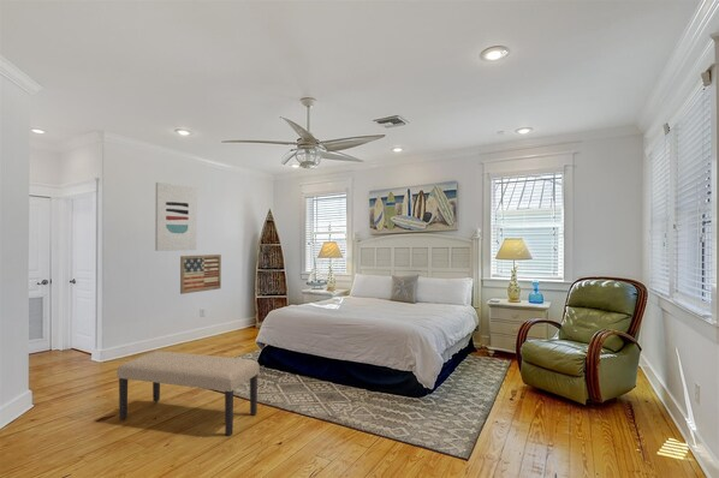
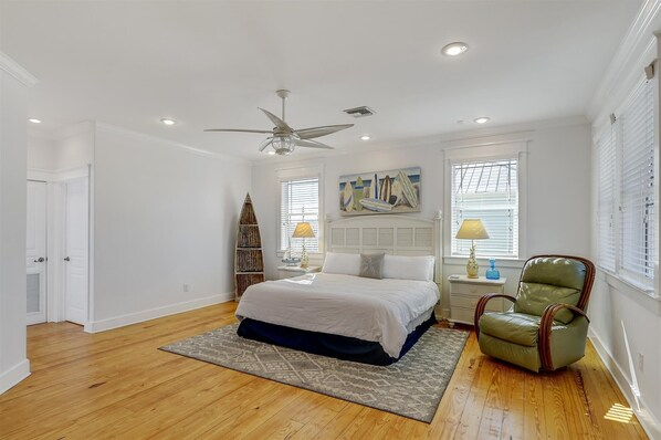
- wall art [179,253,222,295]
- bench [115,351,261,437]
- wall art [154,181,198,252]
